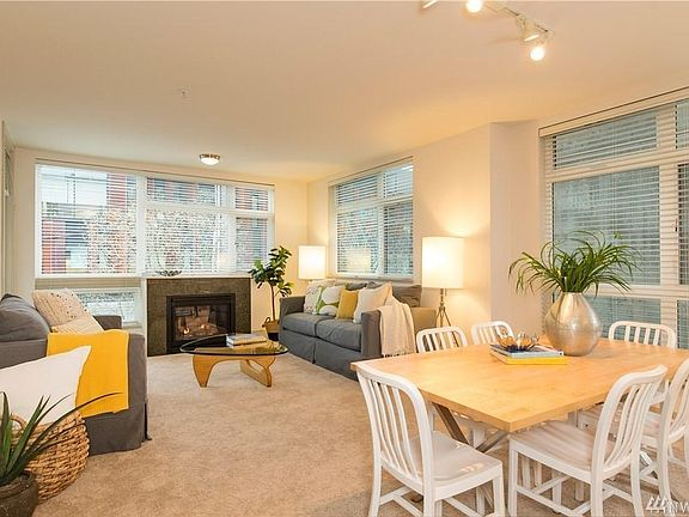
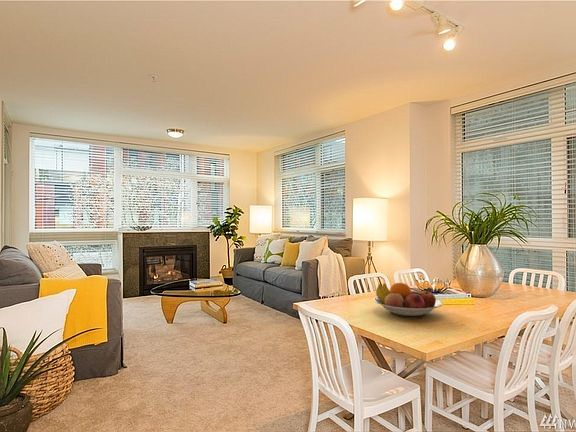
+ fruit bowl [373,282,444,317]
